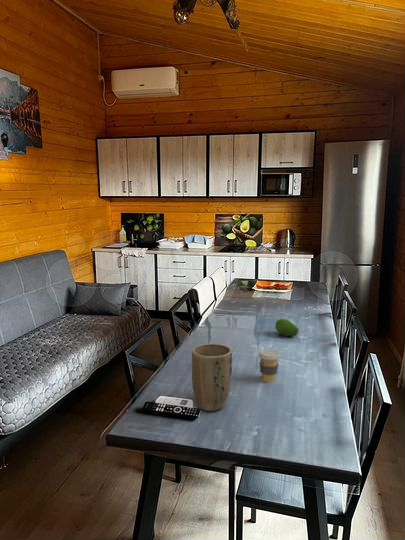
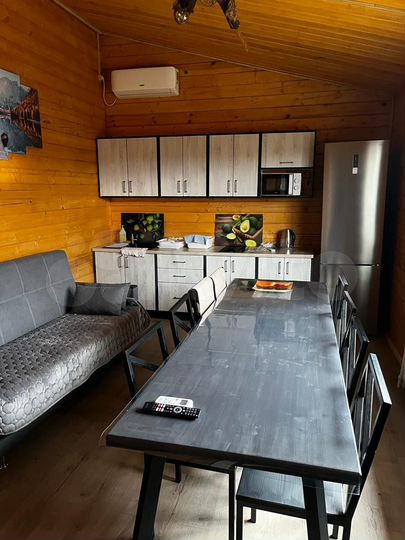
- fruit [274,318,300,337]
- plant pot [191,343,233,412]
- coffee cup [258,349,281,384]
